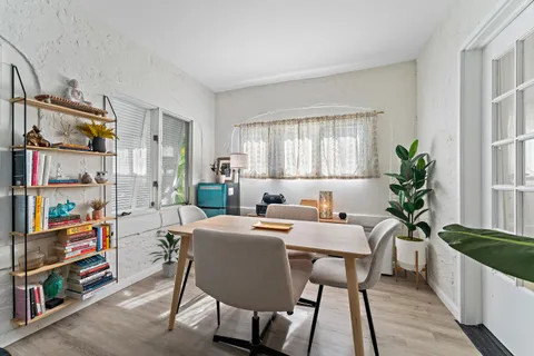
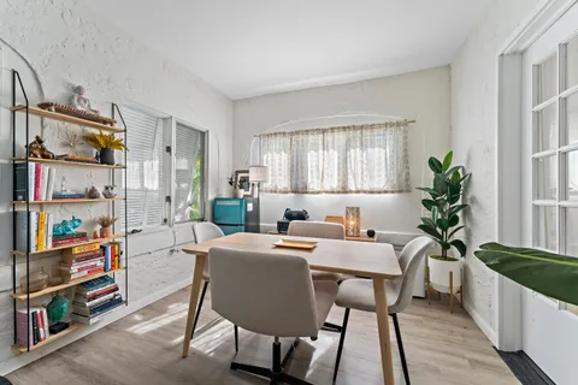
- indoor plant [148,231,181,278]
